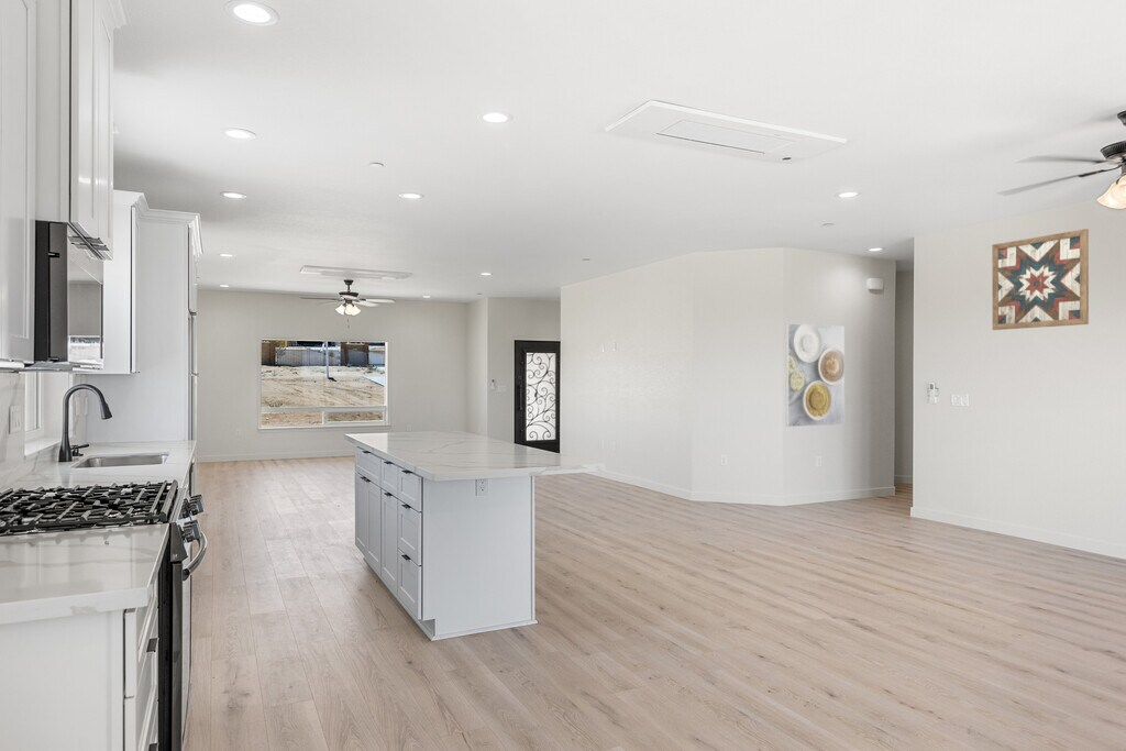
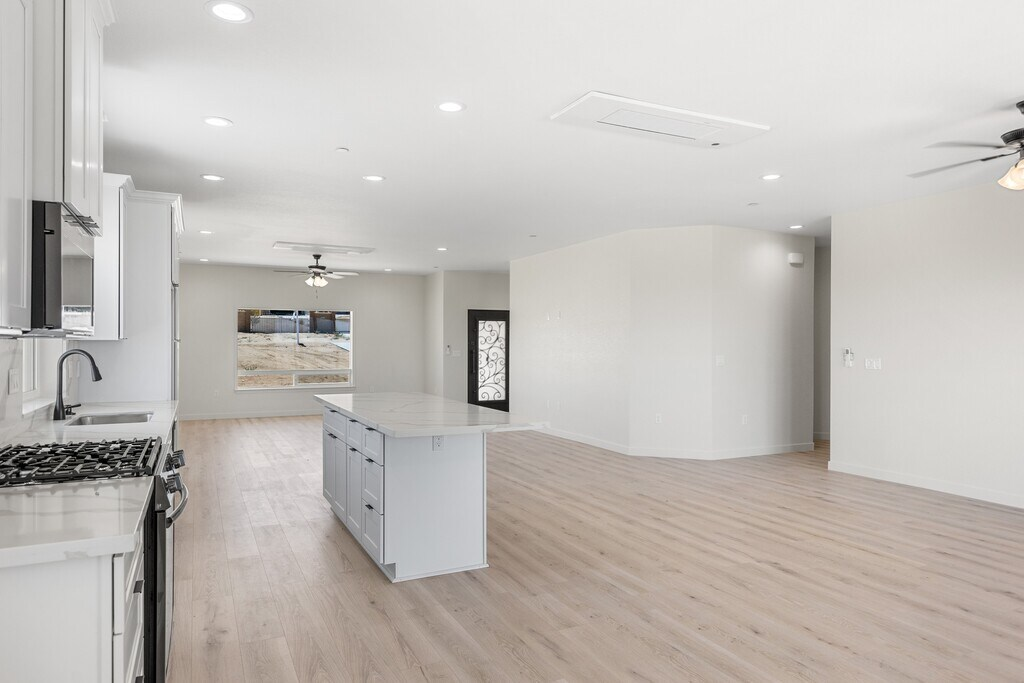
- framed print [785,322,846,428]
- wall art [992,228,1090,331]
